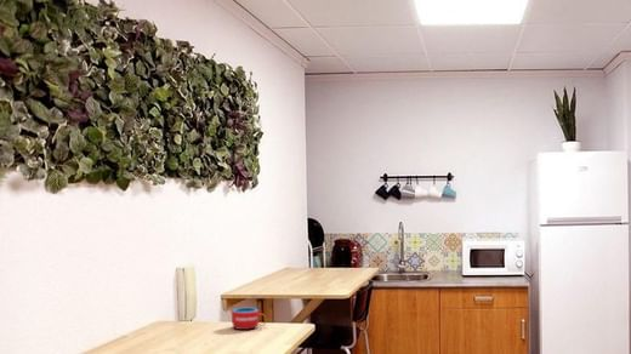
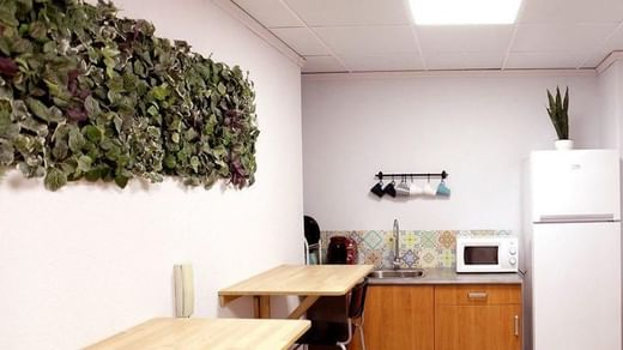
- mug [231,307,267,331]
